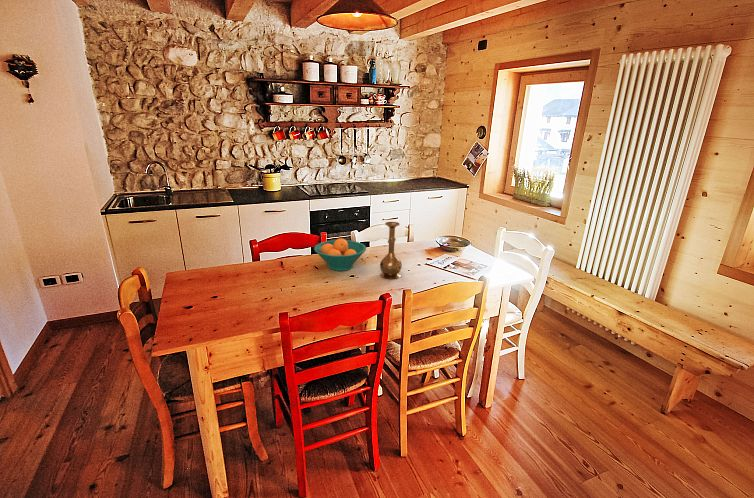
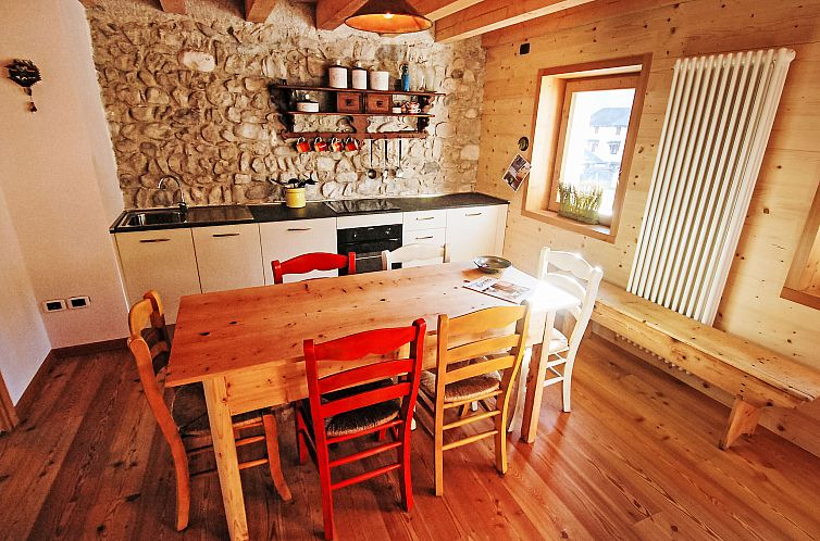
- vase [379,221,403,280]
- fruit bowl [313,237,367,272]
